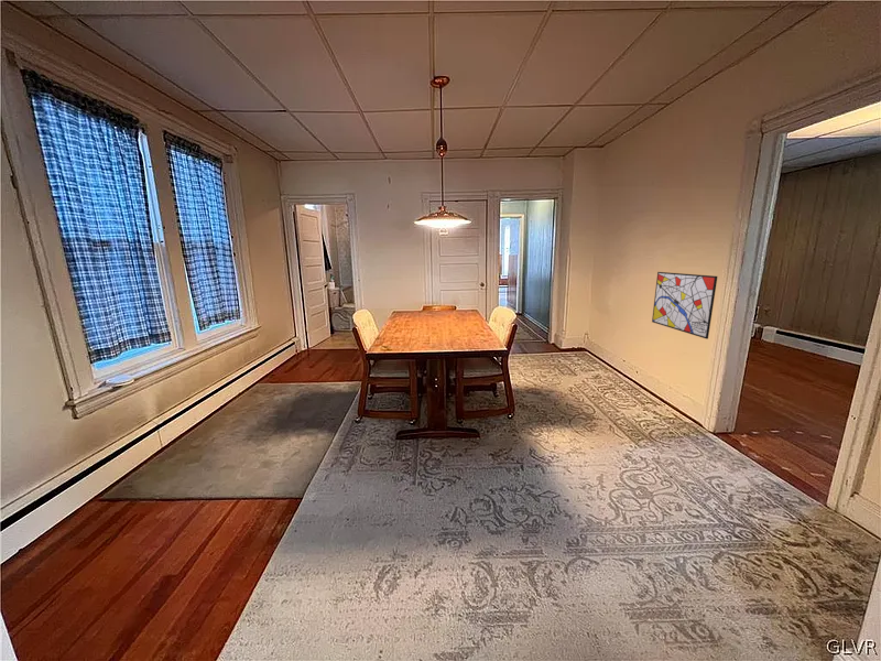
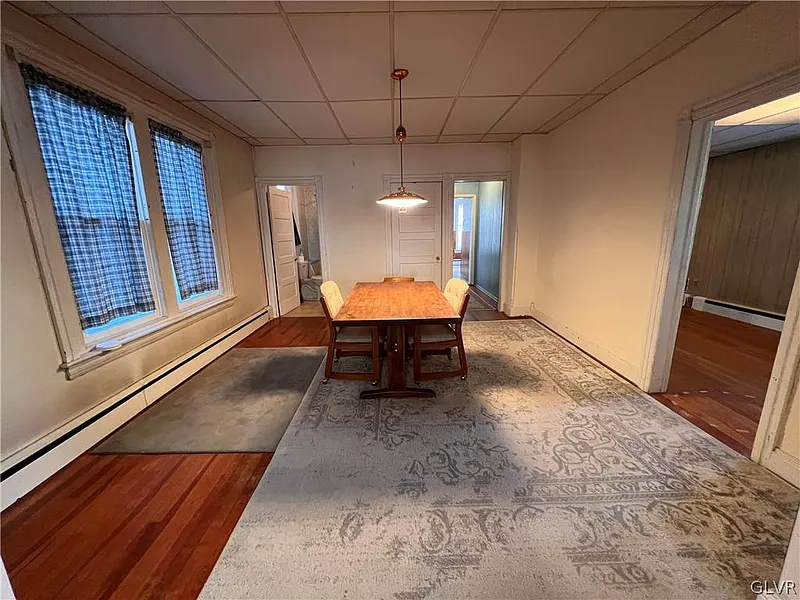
- wall art [651,271,718,340]
